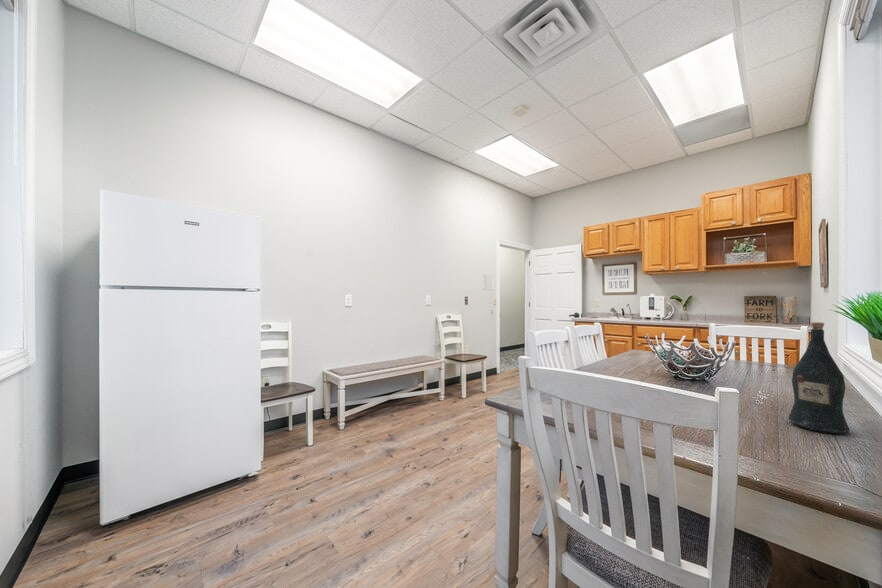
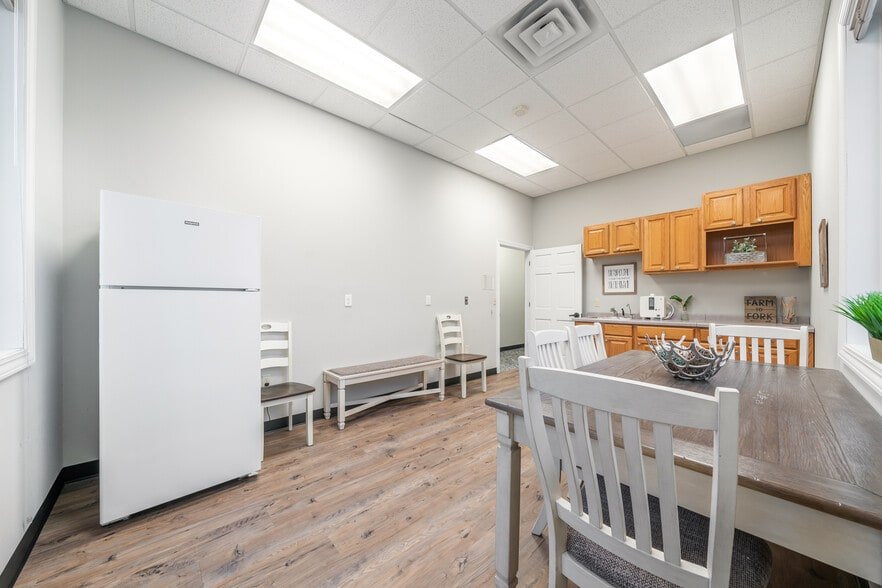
- wine bottle [788,321,850,435]
